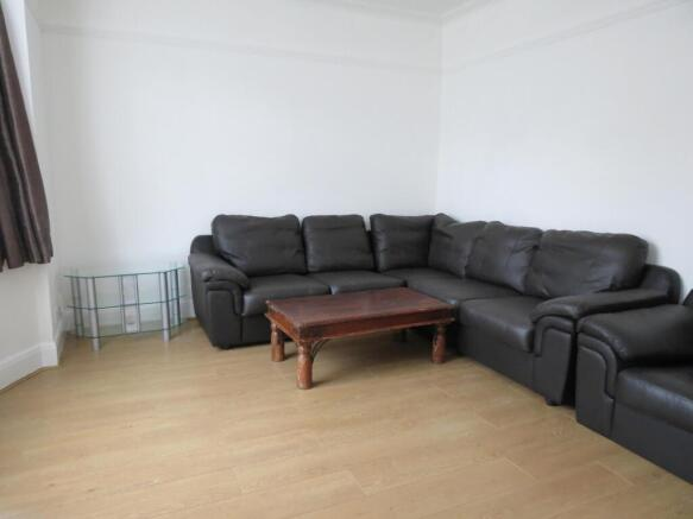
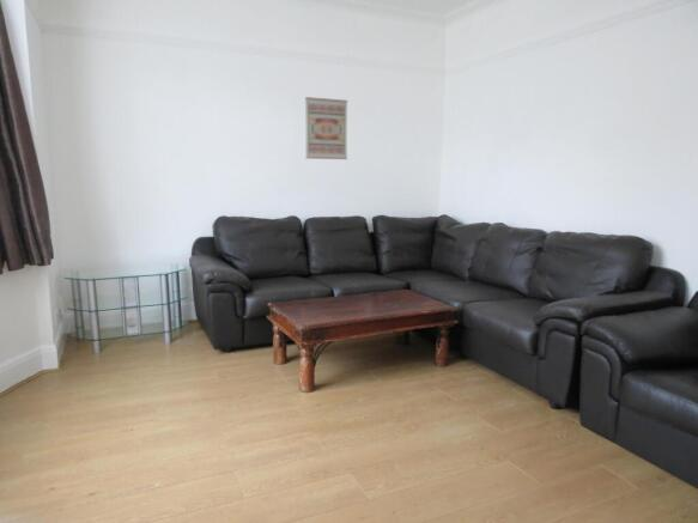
+ wall art [304,96,348,160]
